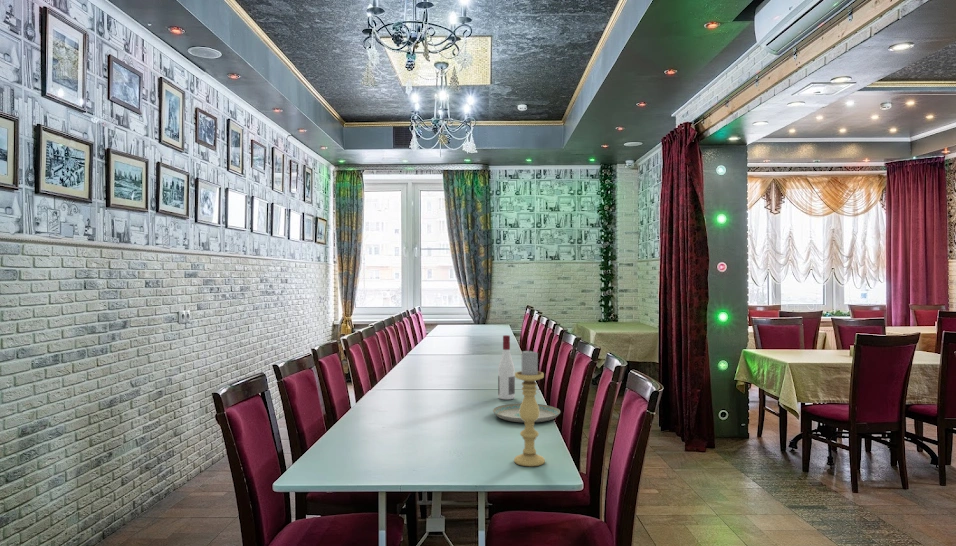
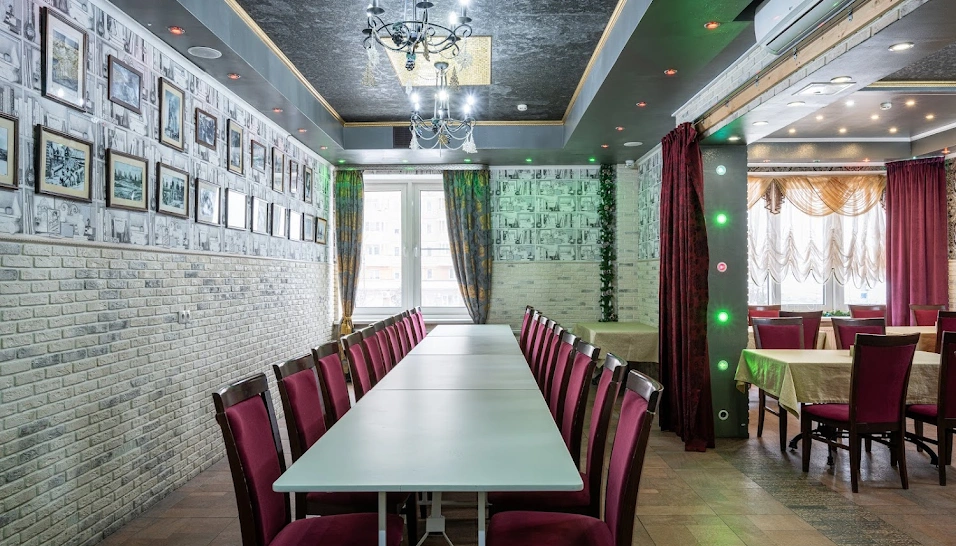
- plate [492,402,561,424]
- alcohol [497,334,516,401]
- candle holder [513,348,546,467]
